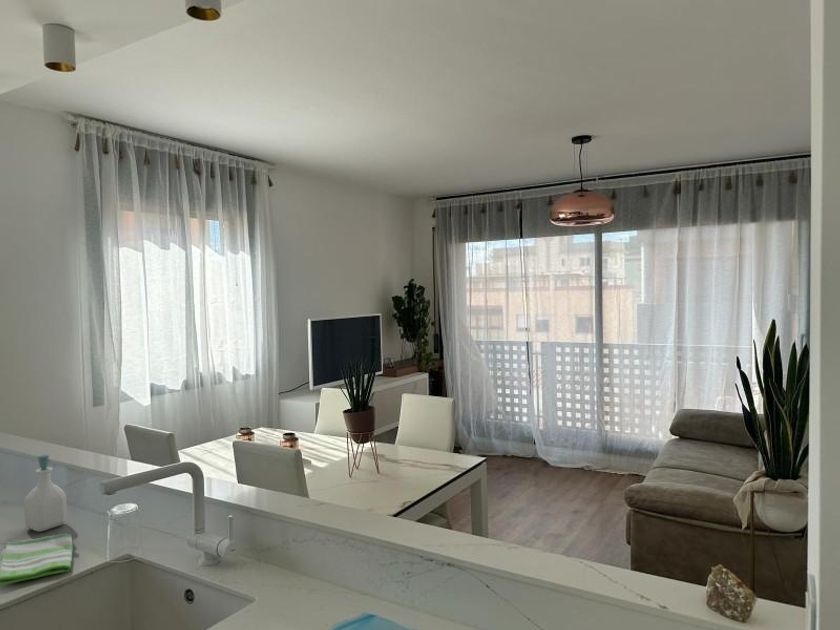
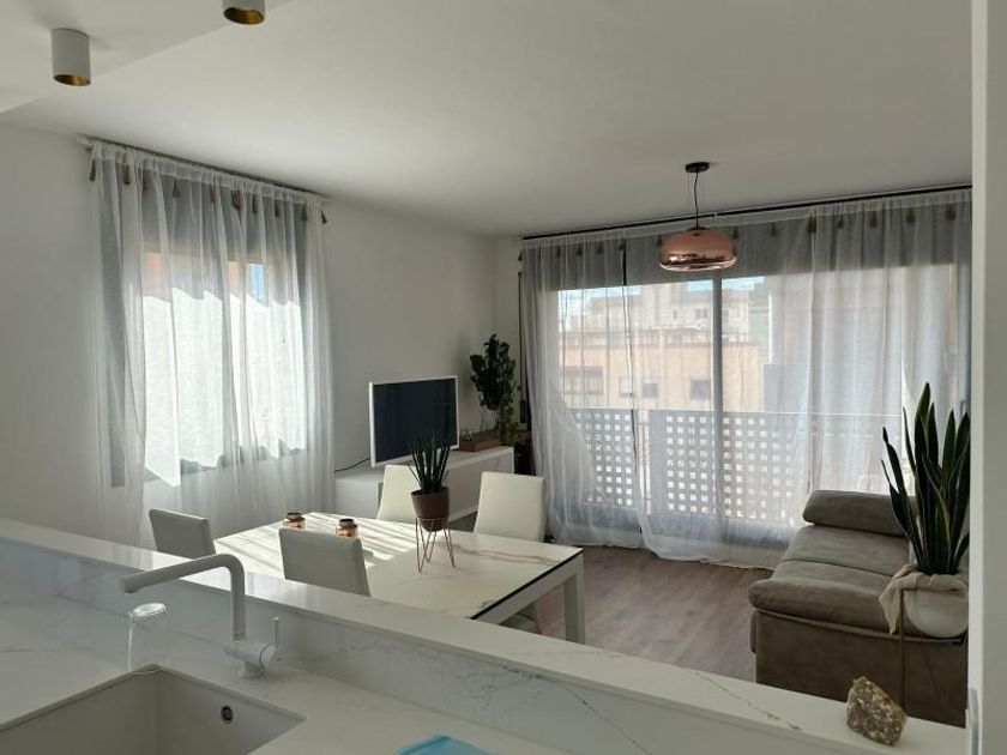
- dish towel [0,533,74,586]
- soap bottle [23,454,68,533]
